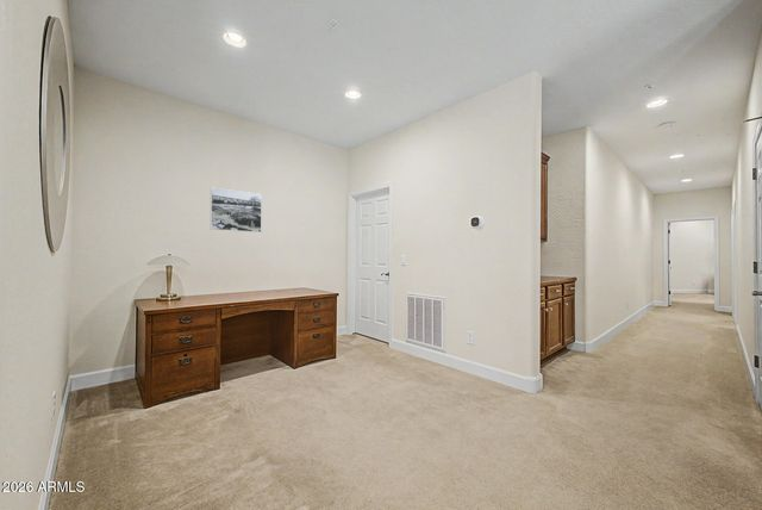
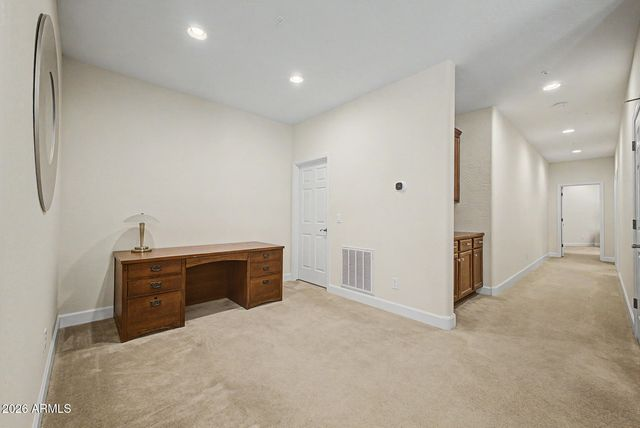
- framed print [210,186,263,234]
